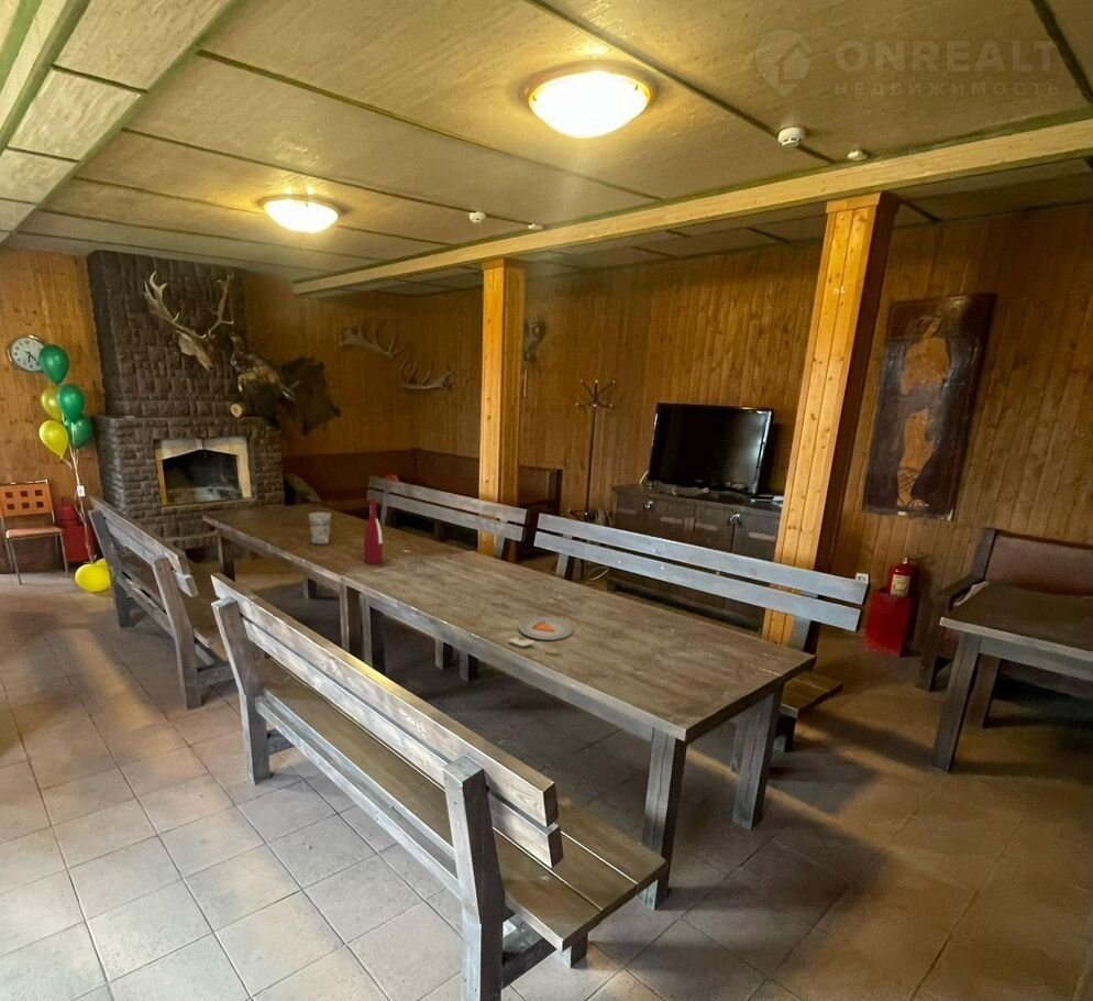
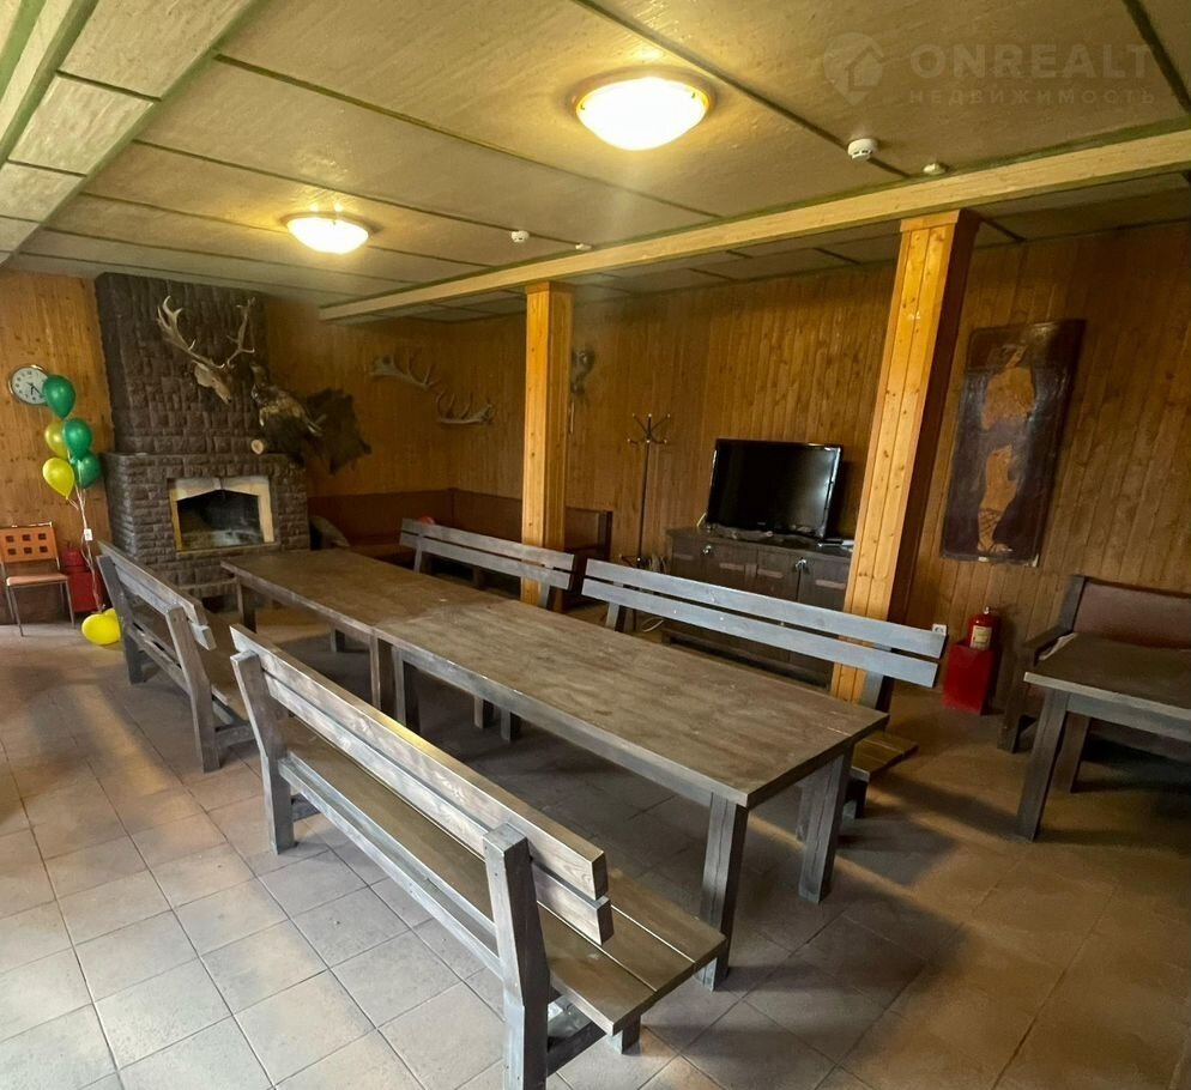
- dinner plate [507,616,574,647]
- alcohol [363,498,384,564]
- cup [308,512,332,546]
